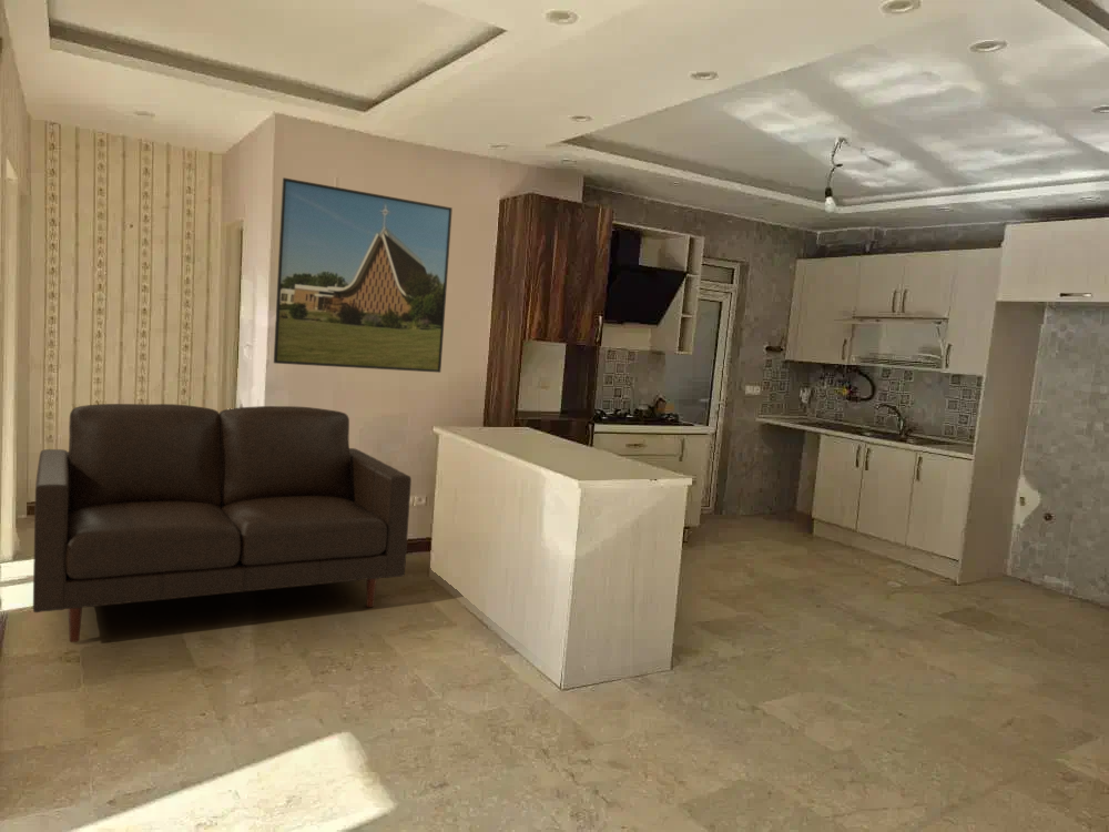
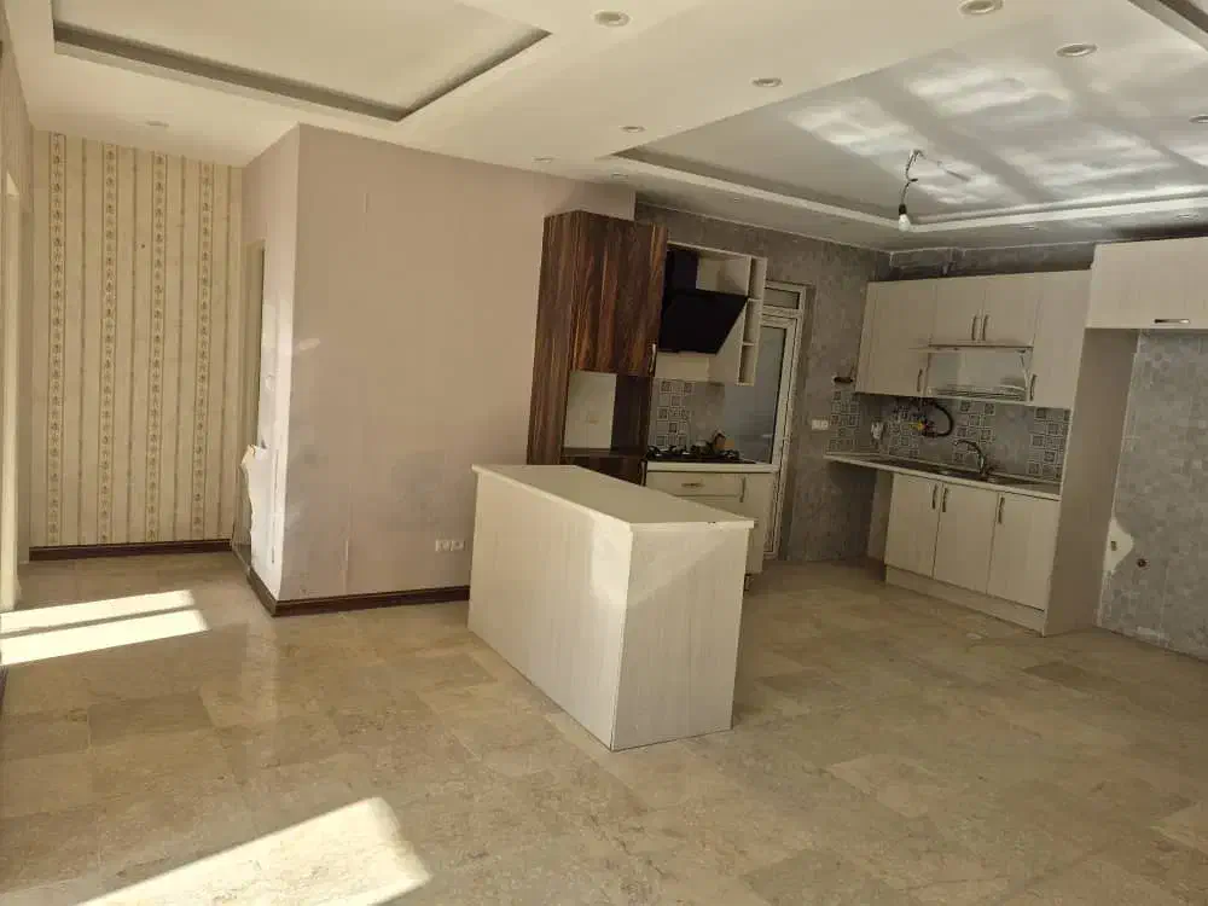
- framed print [273,176,454,374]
- sofa [32,403,413,643]
